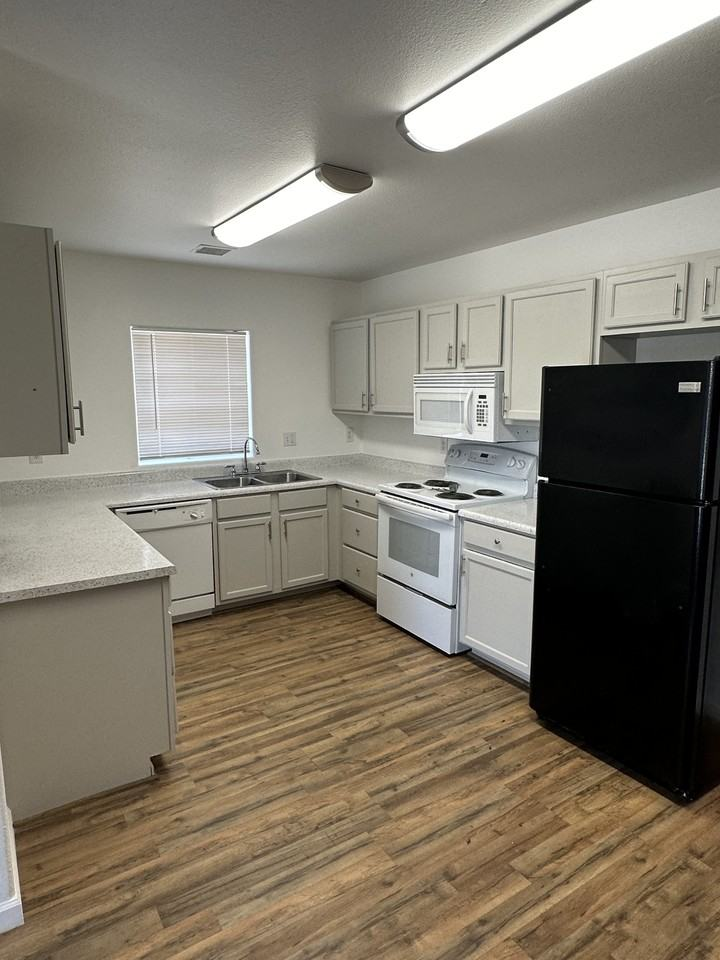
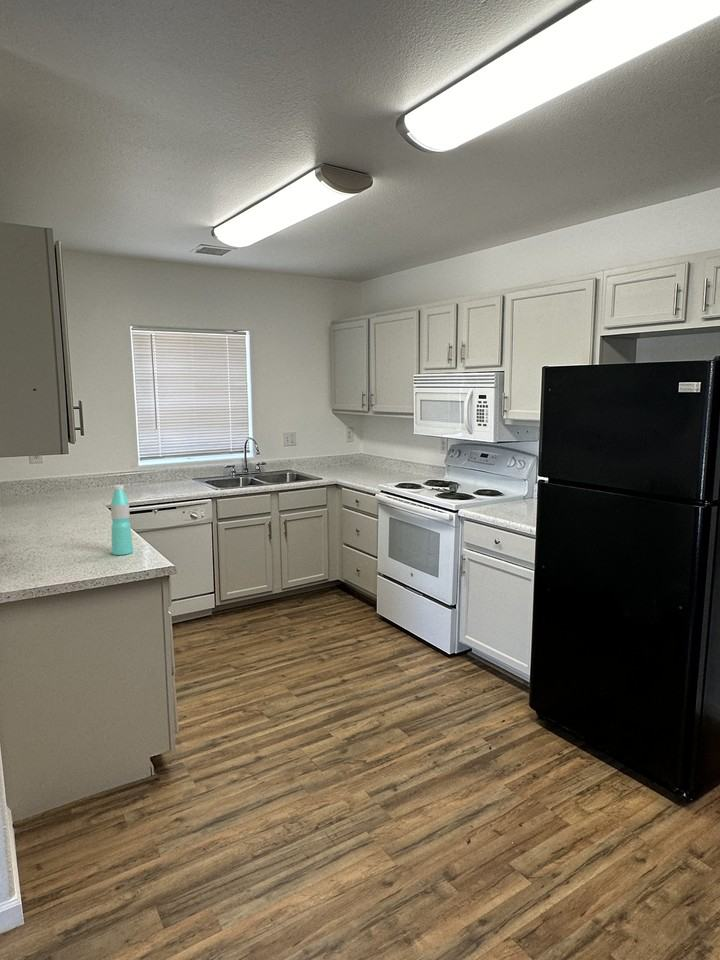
+ water bottle [110,484,134,556]
